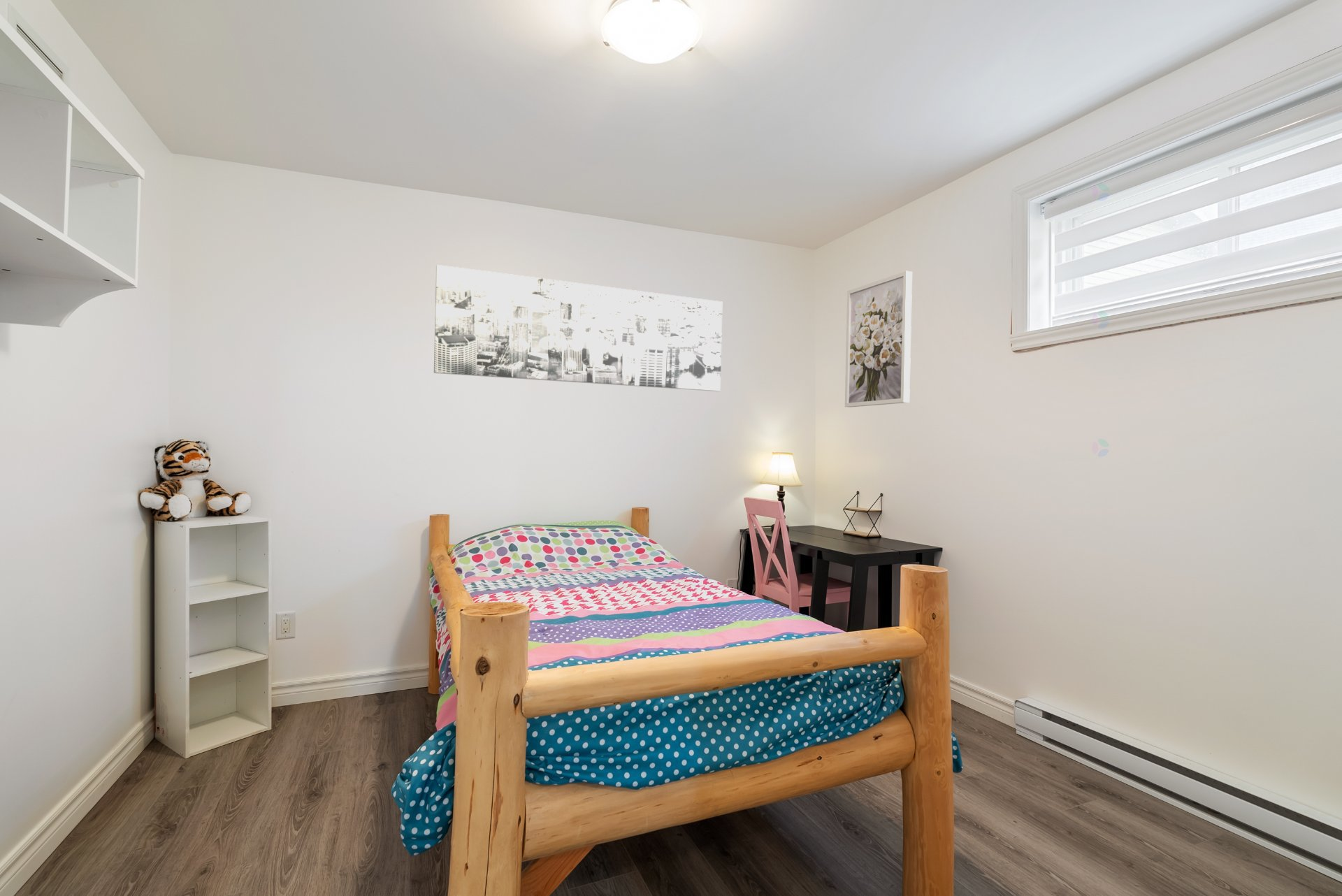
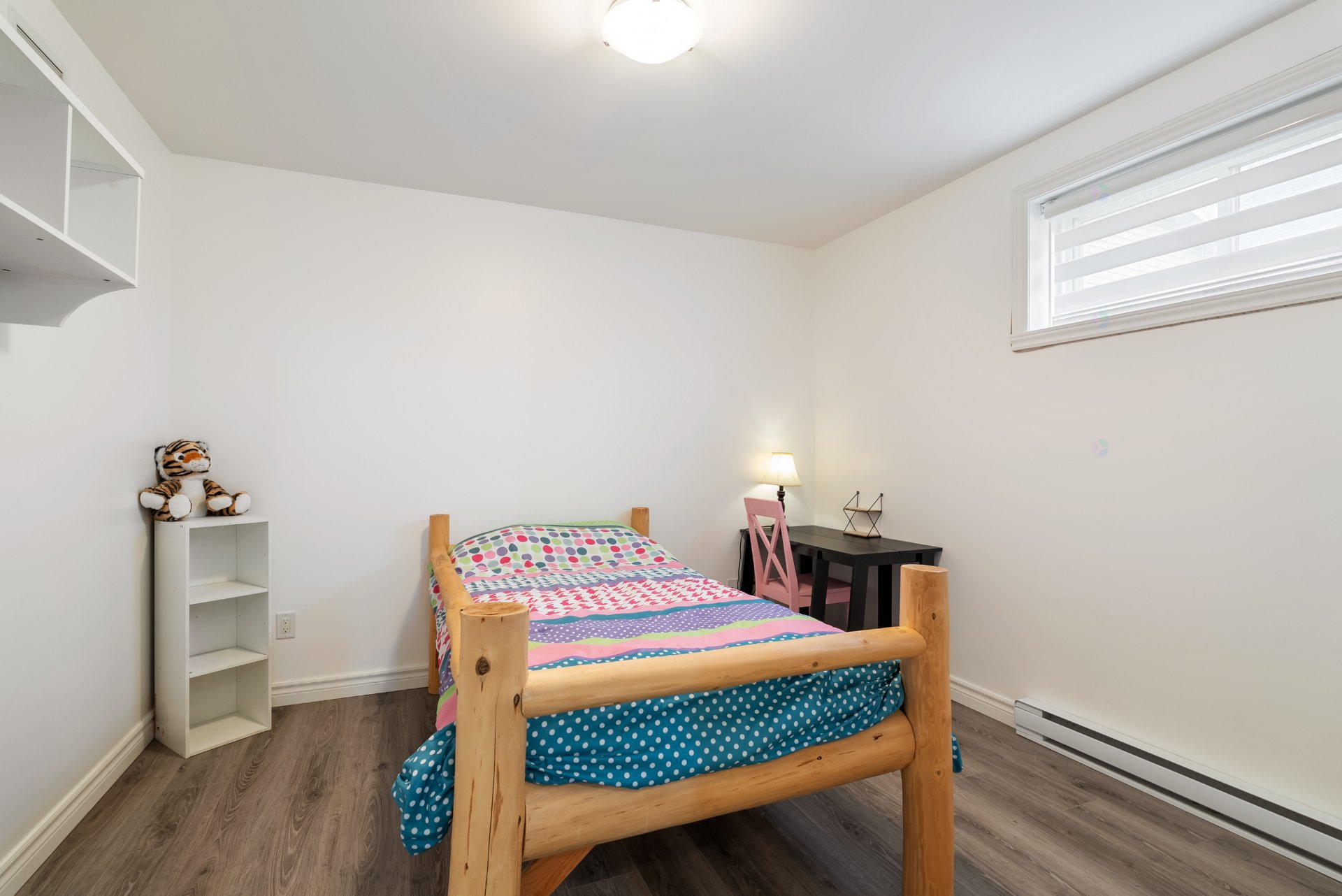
- wall art [433,264,723,392]
- wall art [844,270,913,408]
